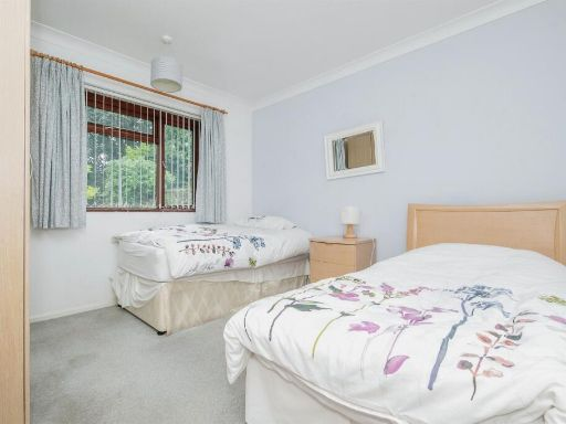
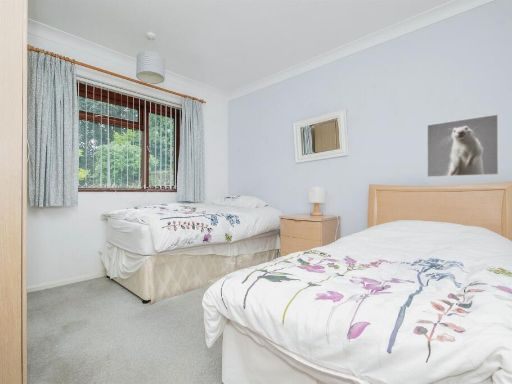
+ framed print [426,113,500,178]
